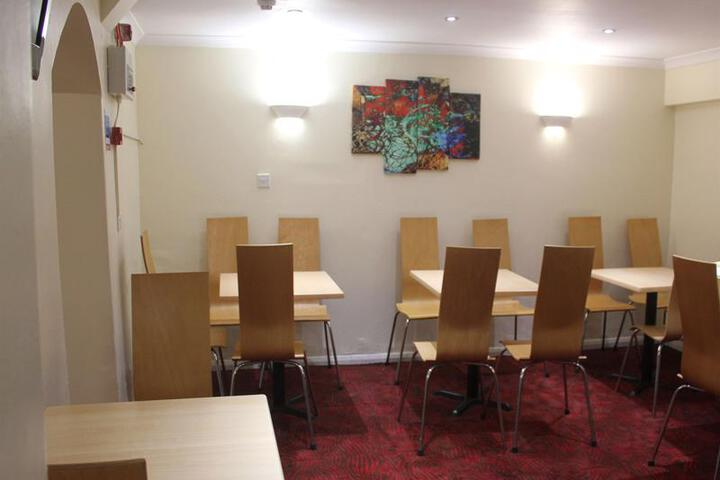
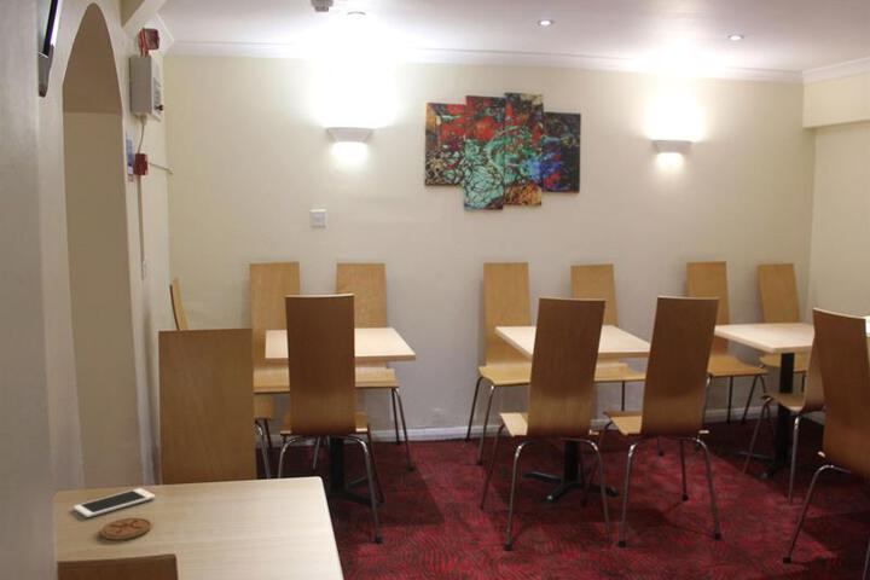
+ cell phone [72,487,157,518]
+ coaster [99,517,152,541]
